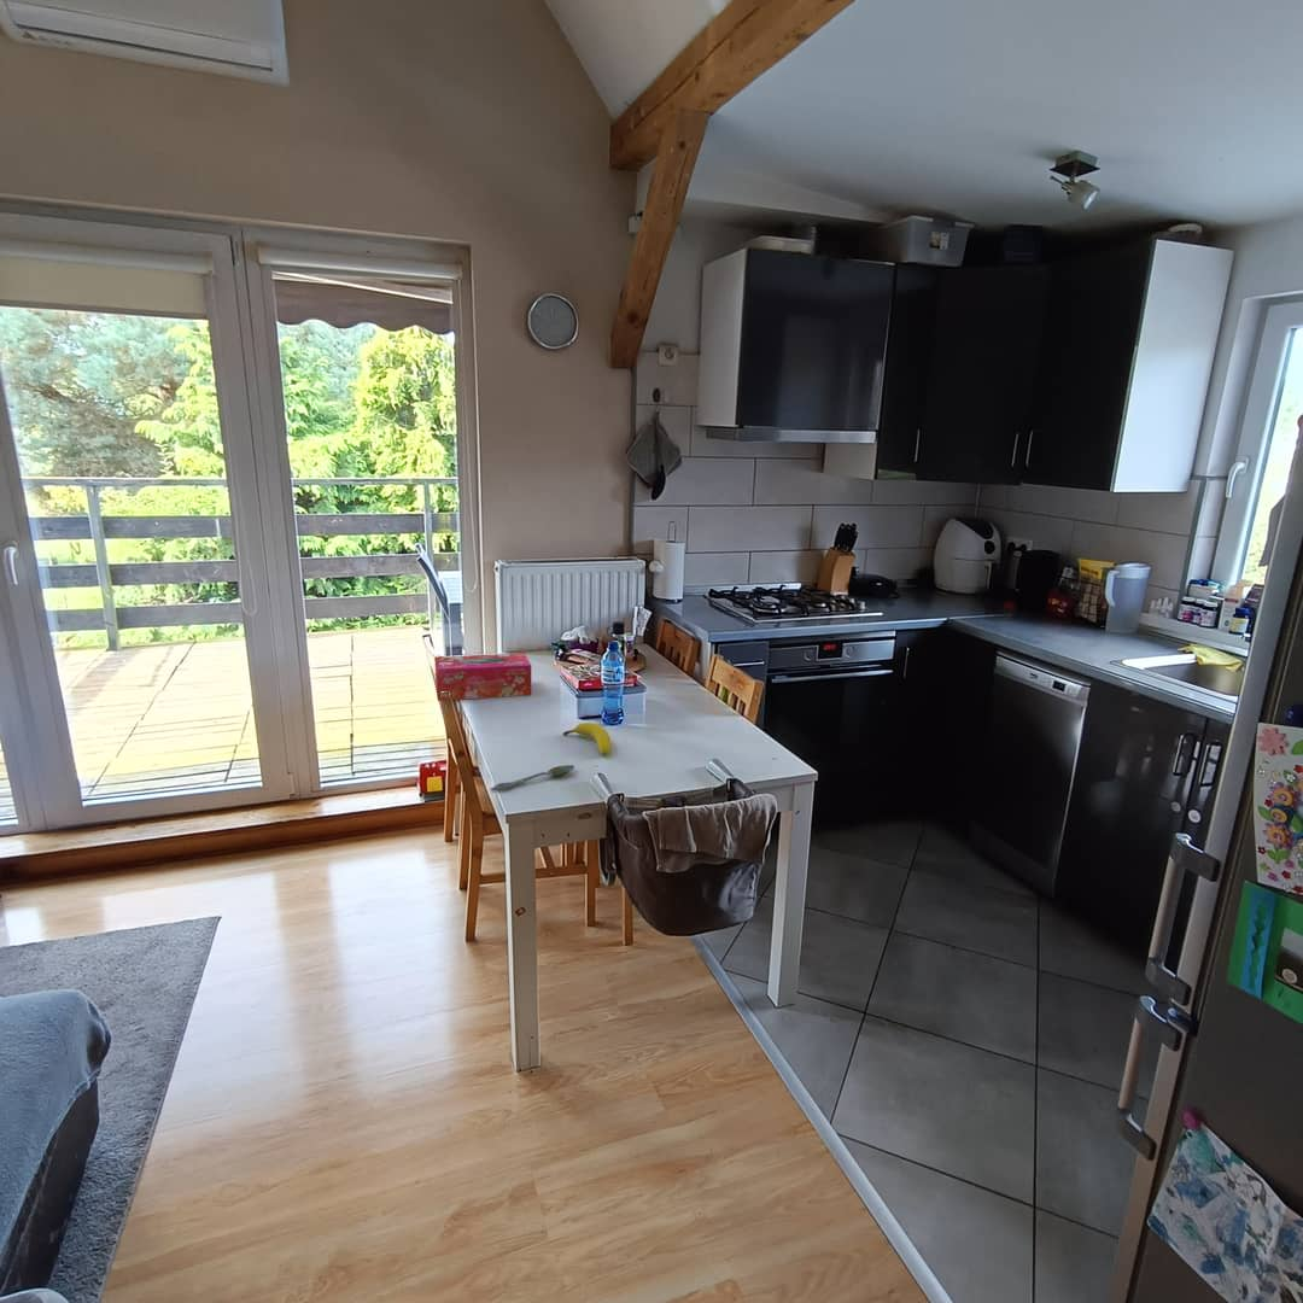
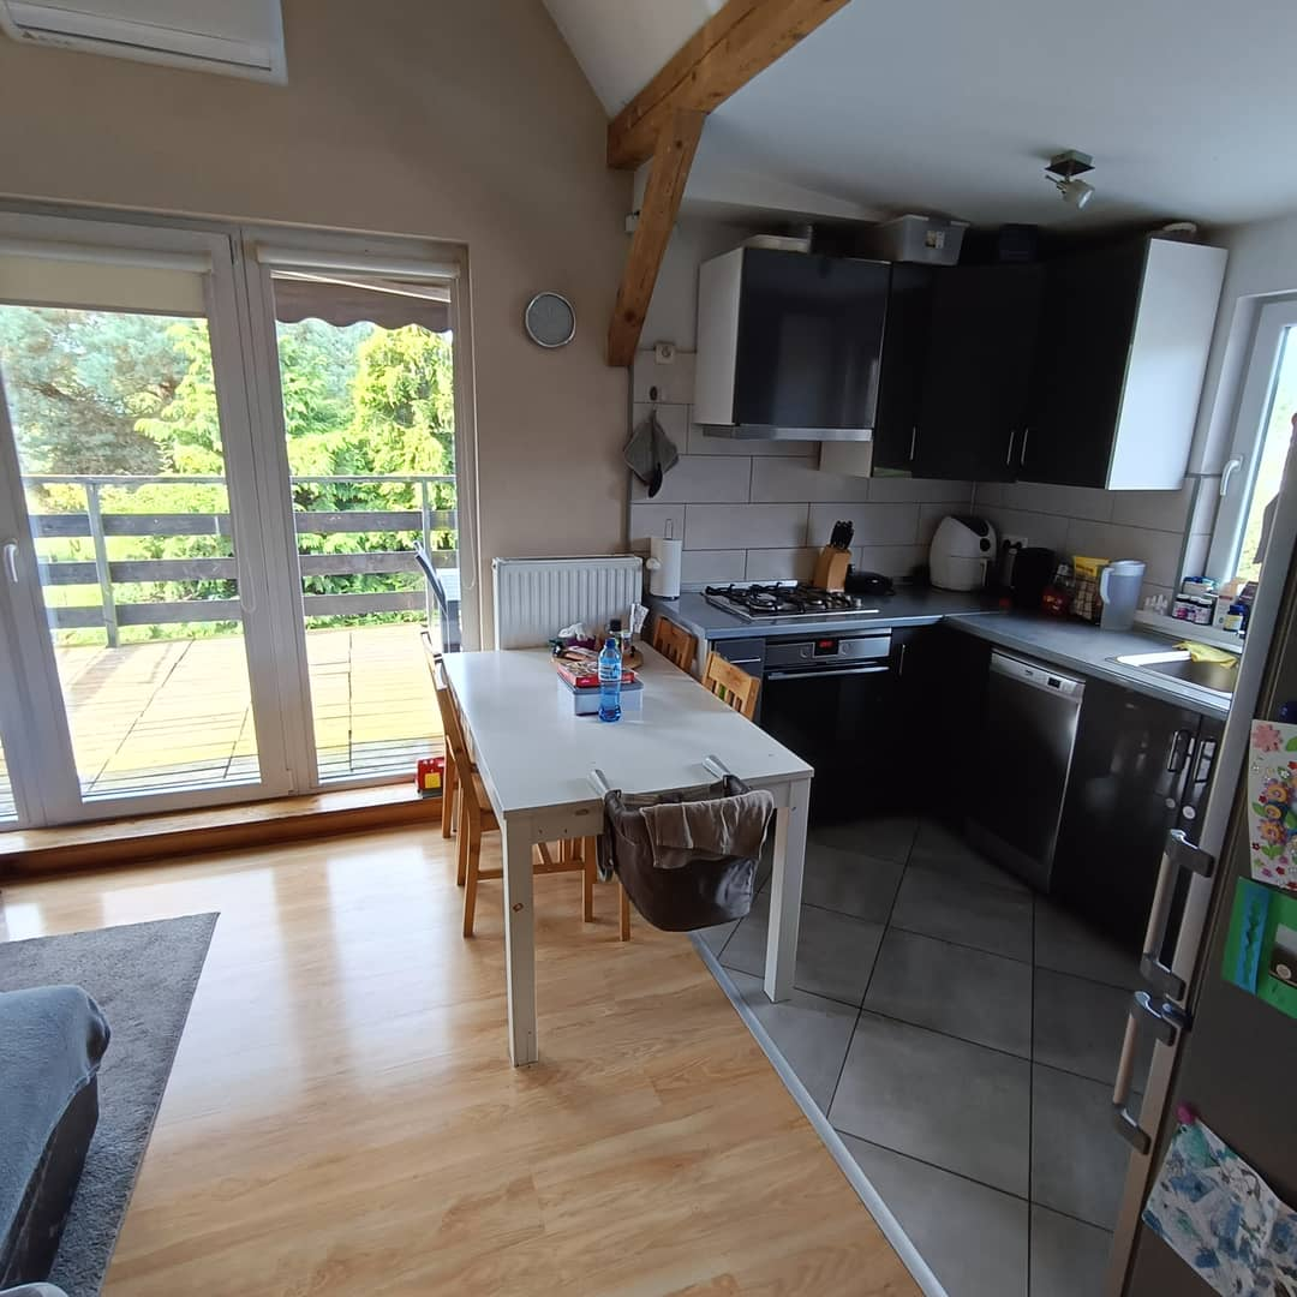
- tissue box [433,652,533,702]
- spoon [490,764,575,791]
- fruit [561,721,612,756]
